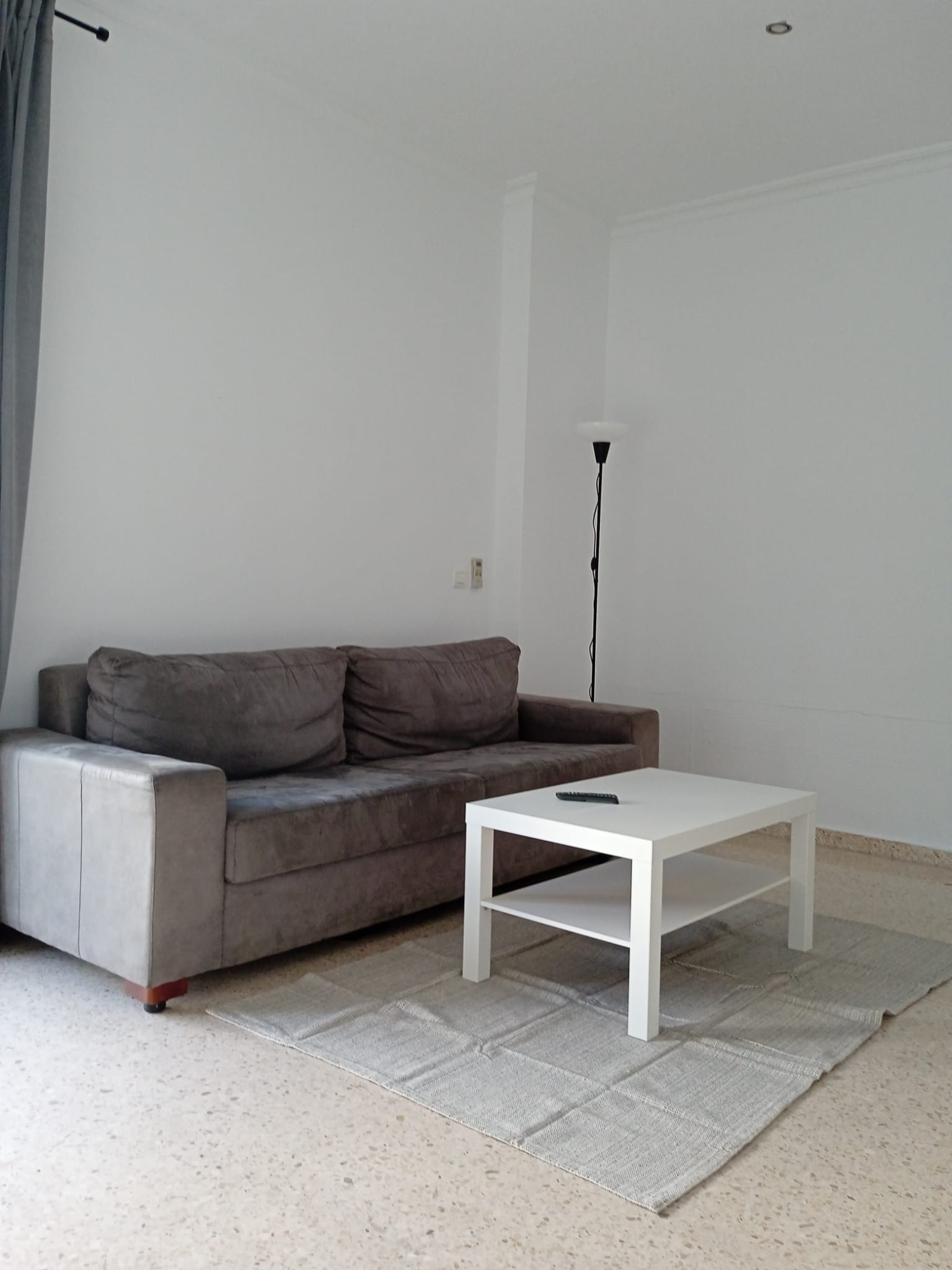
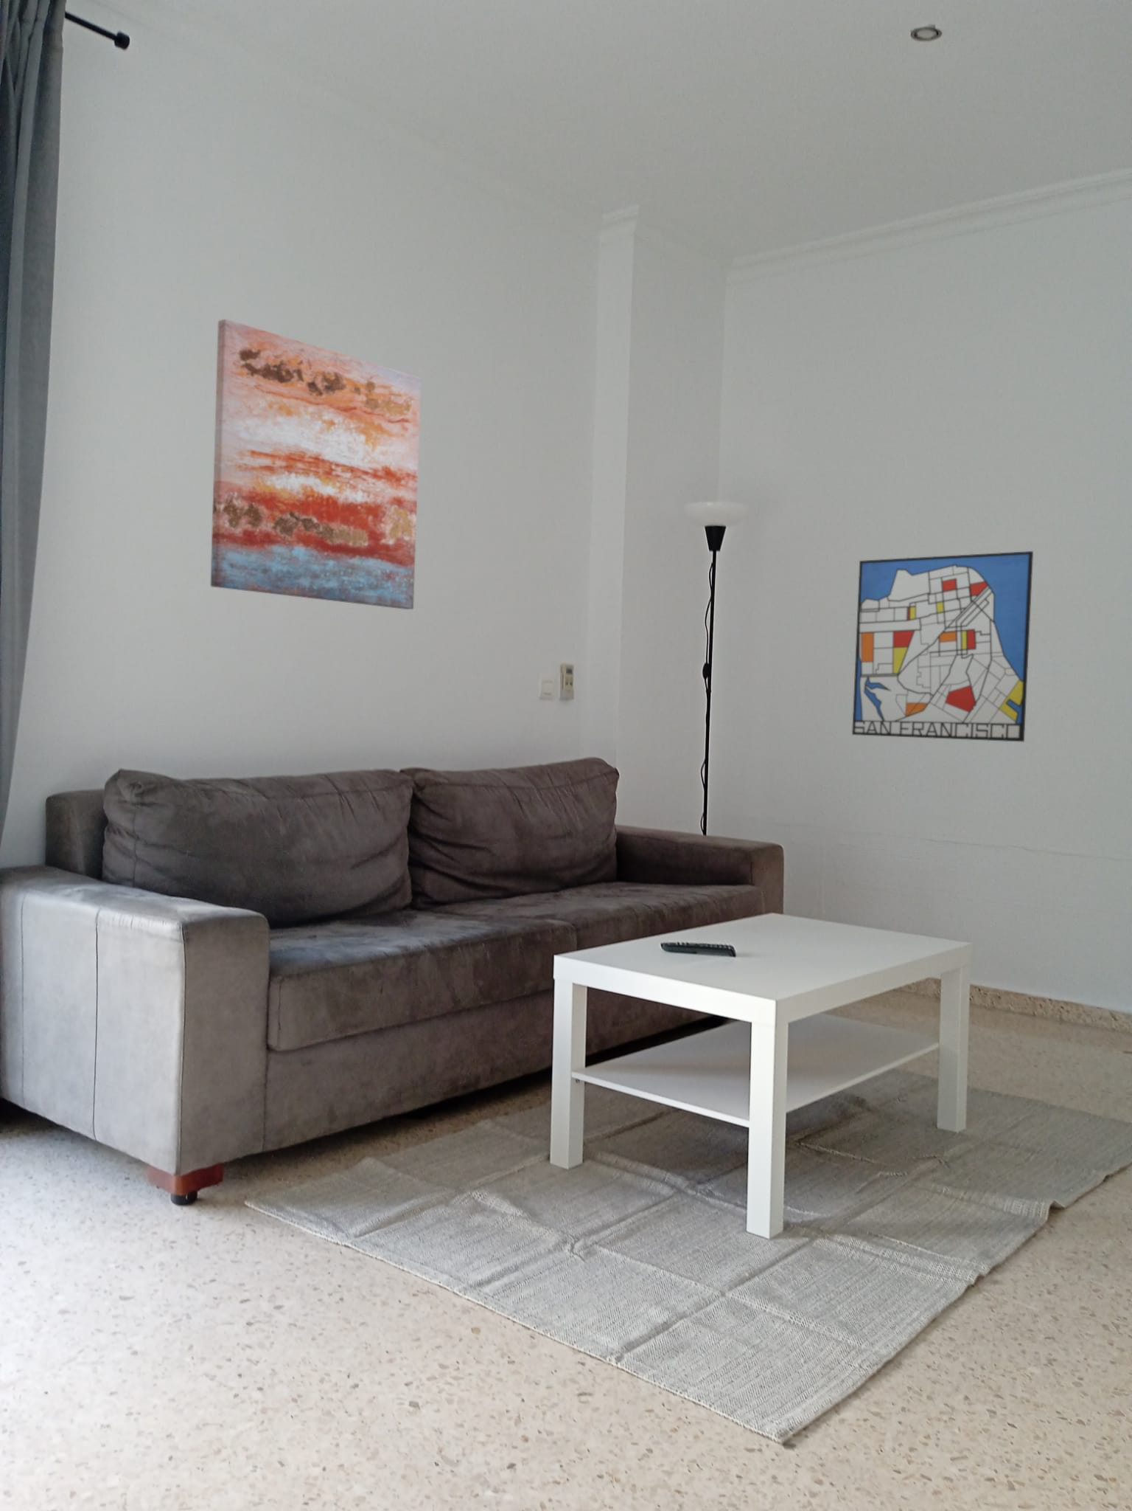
+ wall art [851,551,1034,742]
+ wall art [210,318,422,610]
